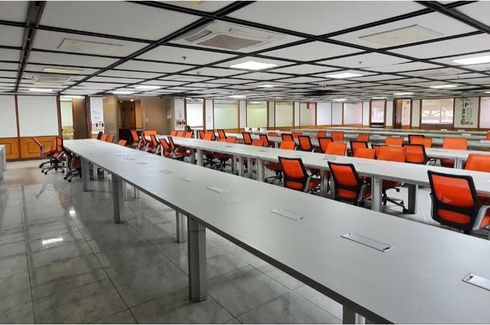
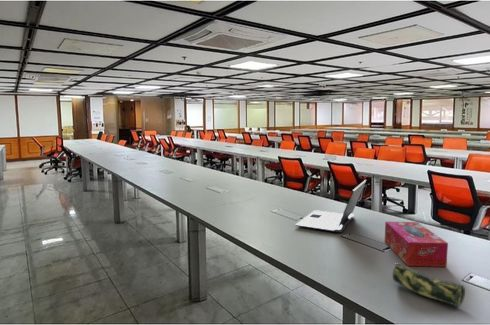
+ tissue box [384,221,449,268]
+ laptop [294,179,367,234]
+ pencil case [392,262,466,308]
